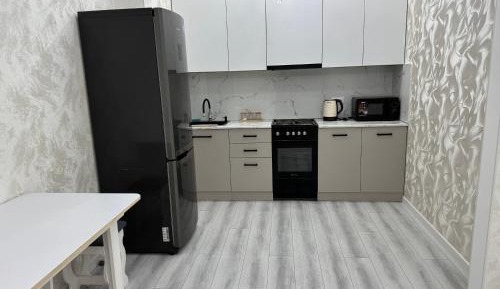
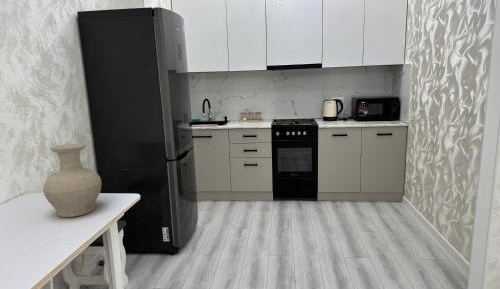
+ vase [42,142,102,218]
